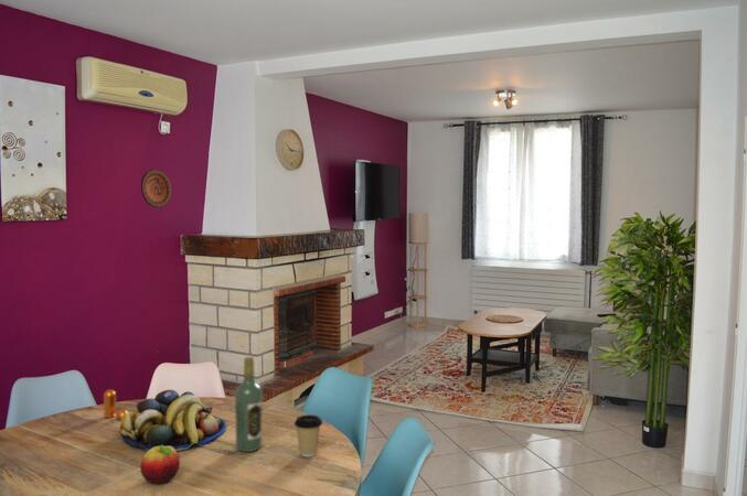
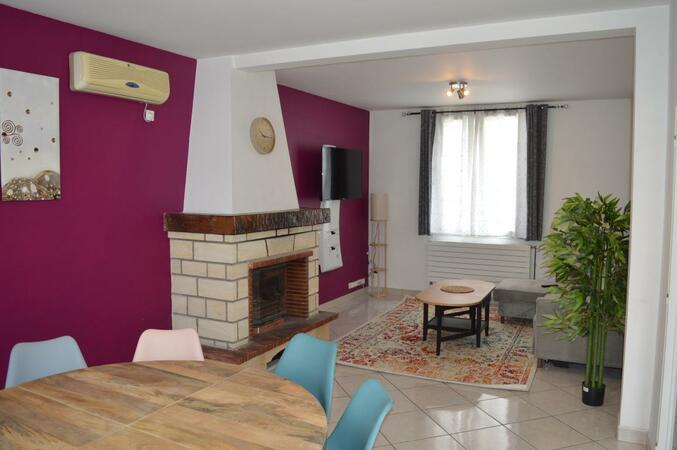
- wine bottle [234,356,264,453]
- decorative plate [140,169,172,209]
- fruit bowl [118,389,227,452]
- pepper shaker [103,389,129,420]
- coffee cup [294,413,323,457]
- fruit [139,445,181,485]
